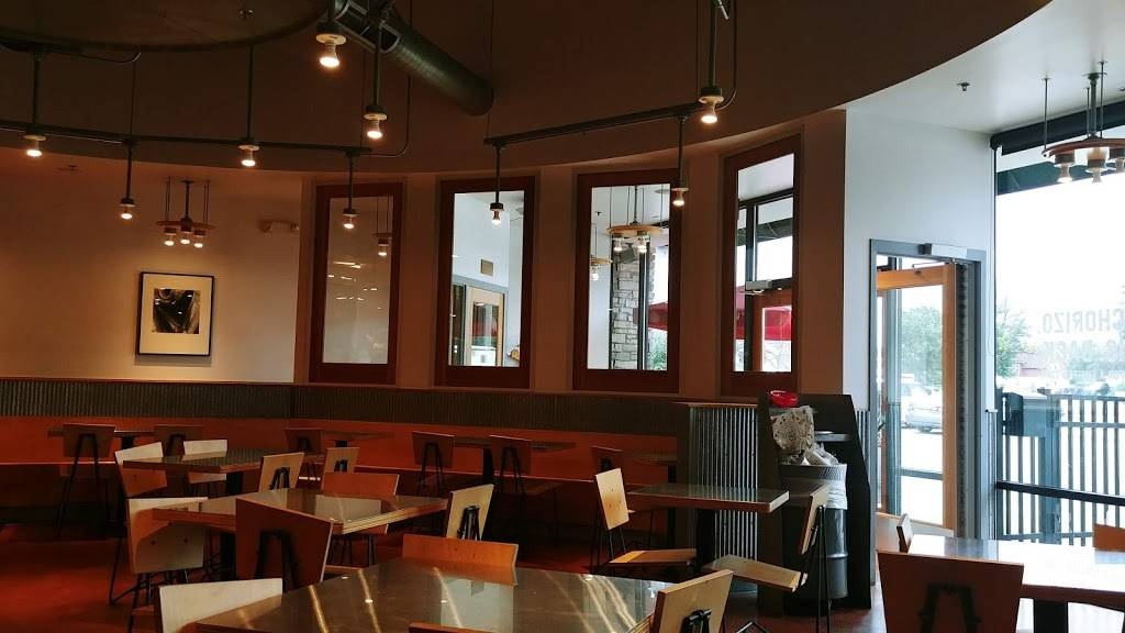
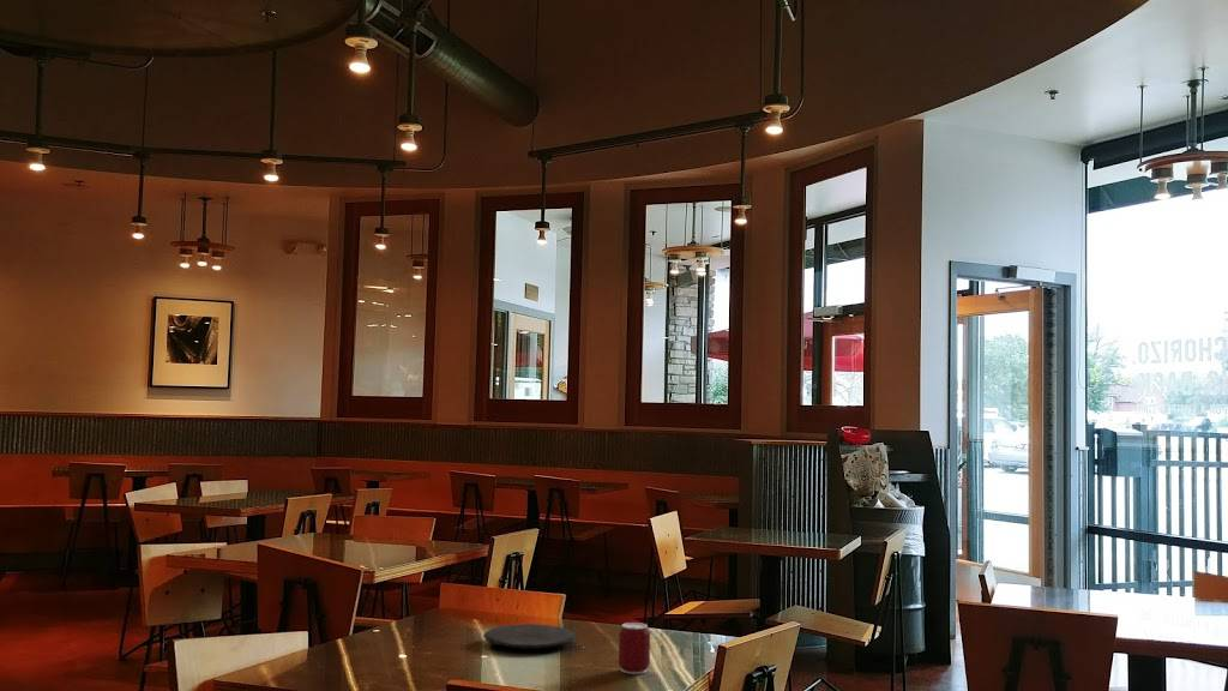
+ can [618,621,651,675]
+ plate [482,623,577,650]
